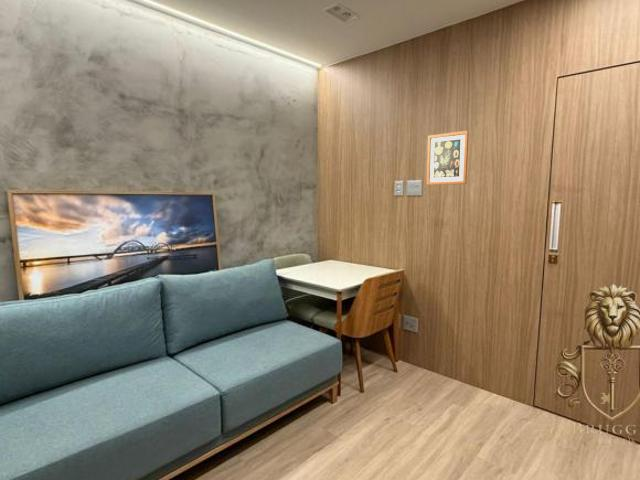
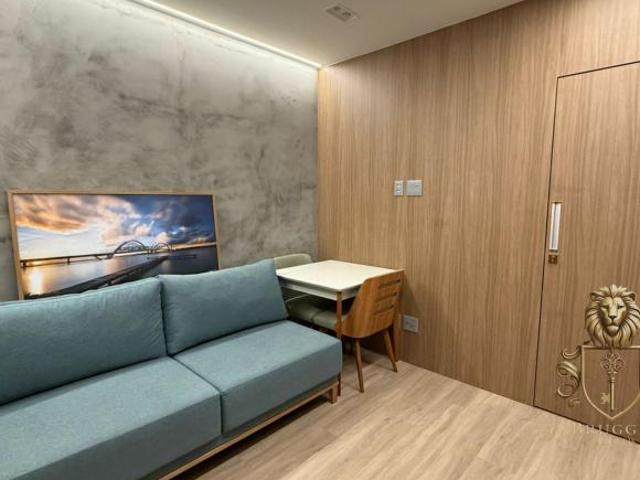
- wall art [426,130,469,186]
